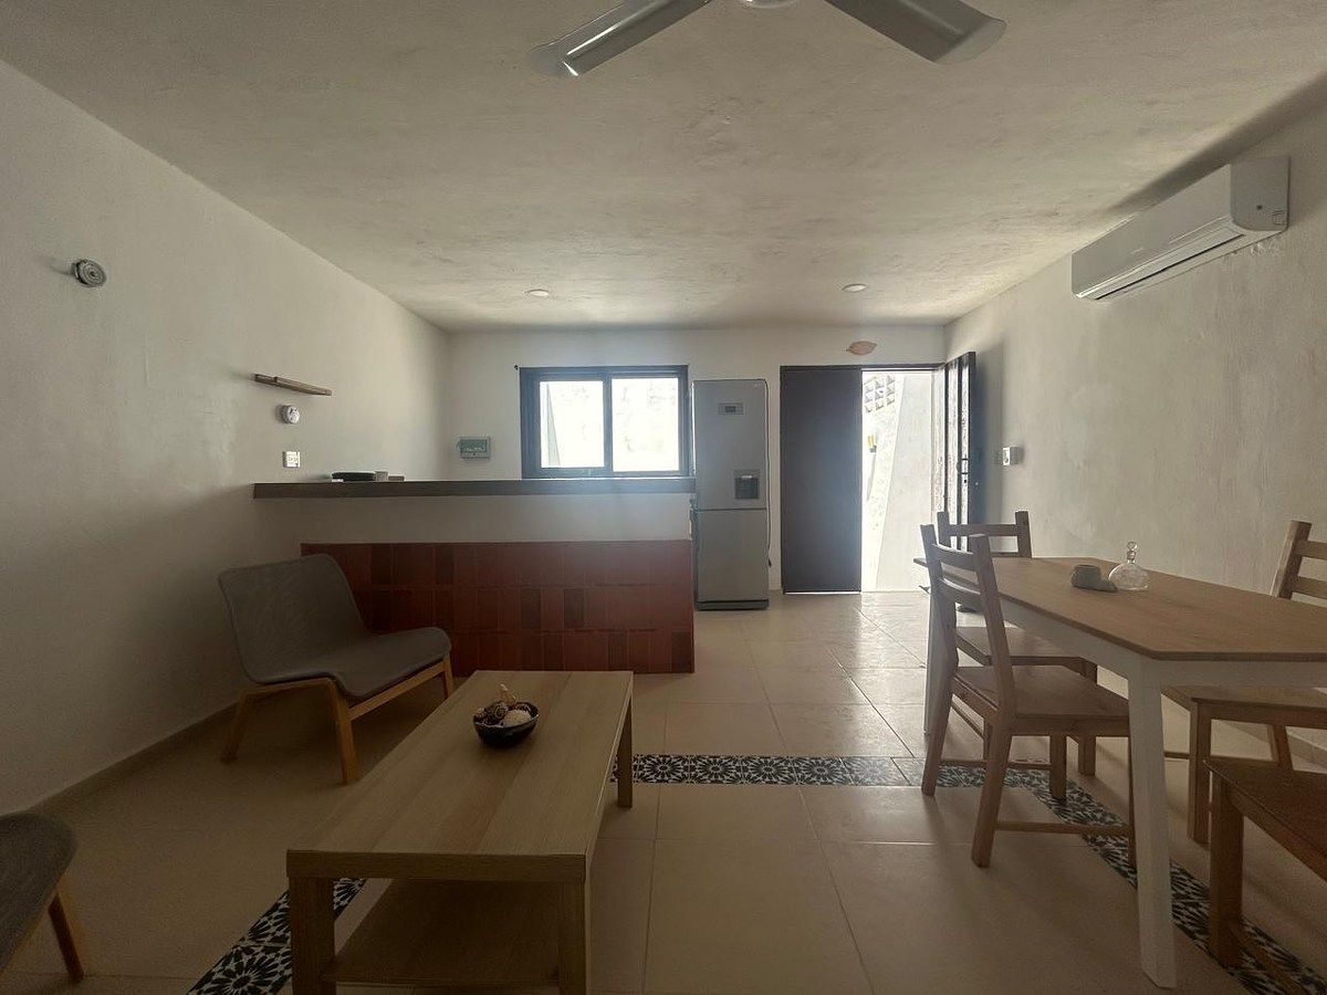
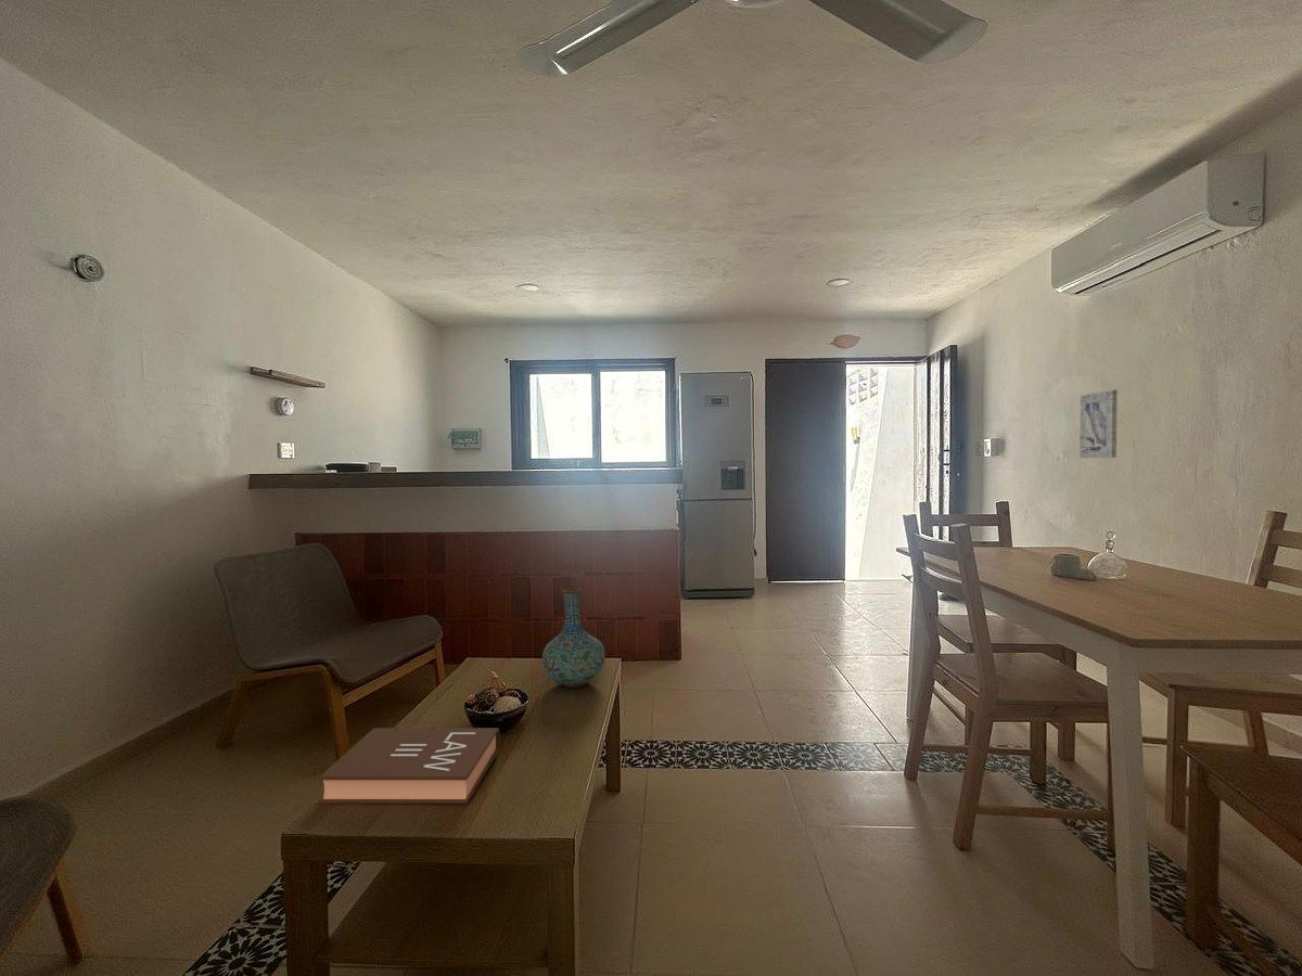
+ book [317,727,501,805]
+ vase [541,587,607,689]
+ wall art [1078,388,1119,459]
